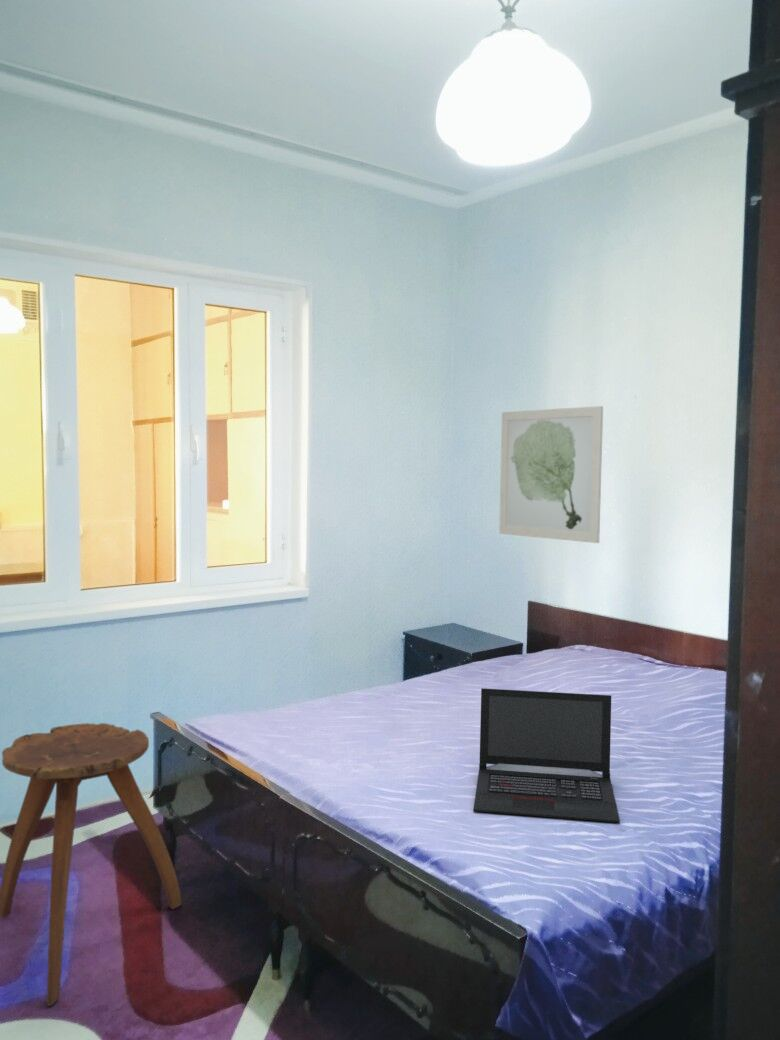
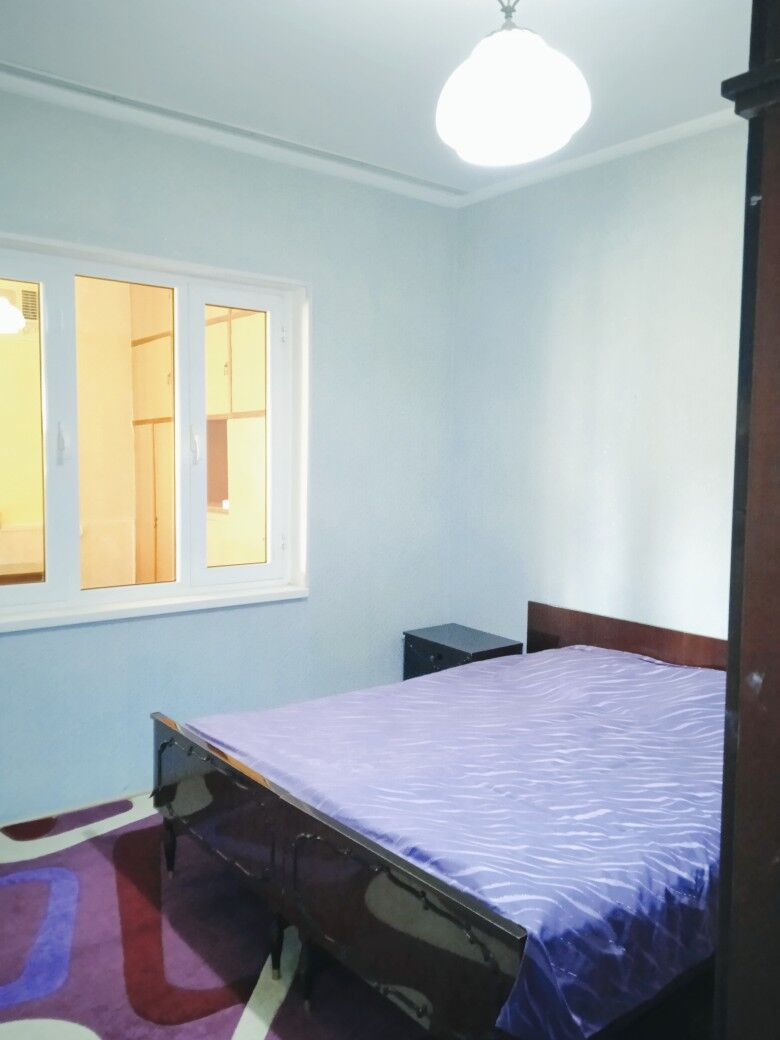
- laptop [473,687,621,823]
- stool [0,722,183,1007]
- wall art [498,405,604,544]
